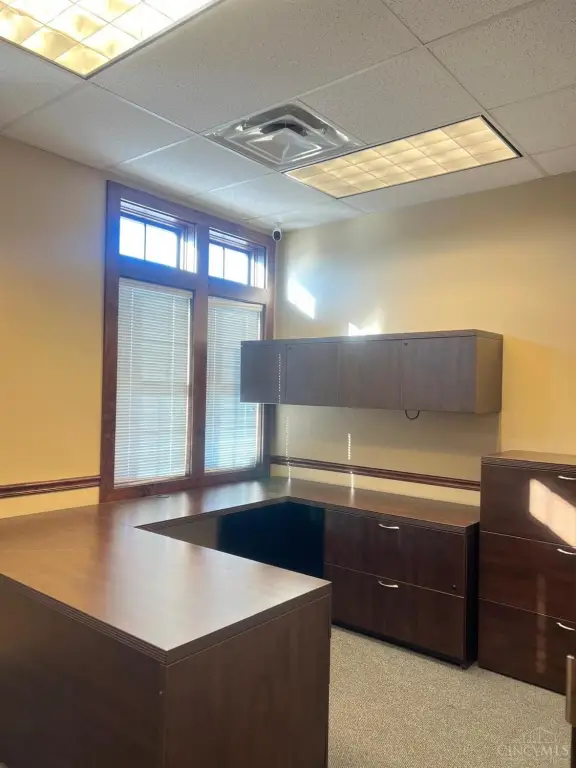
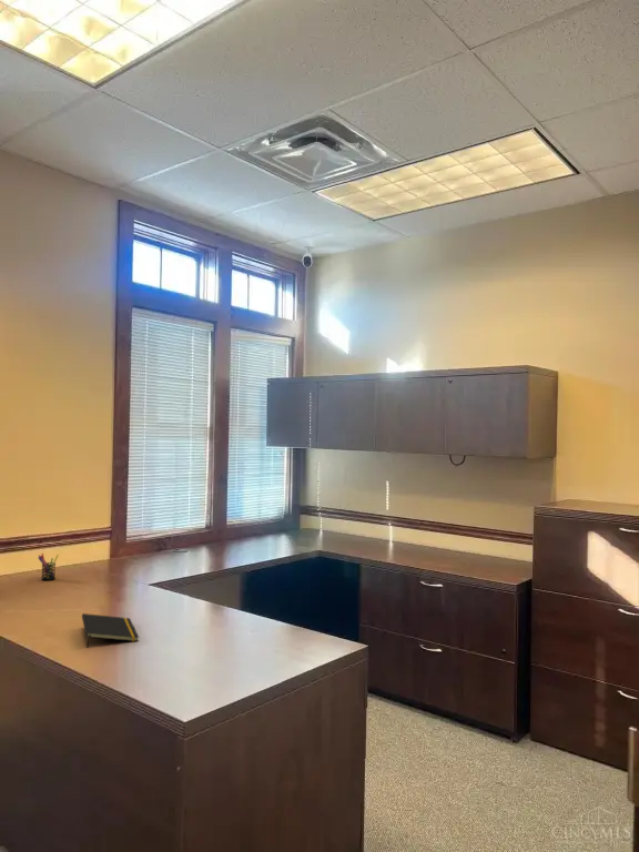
+ pen holder [38,552,60,581]
+ notepad [81,612,140,649]
